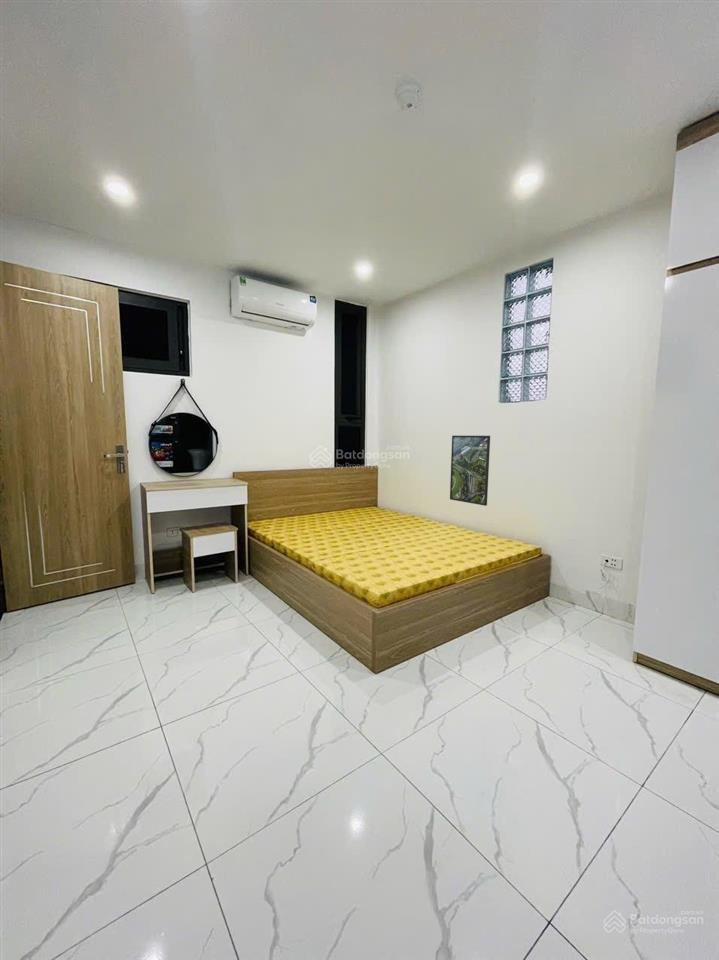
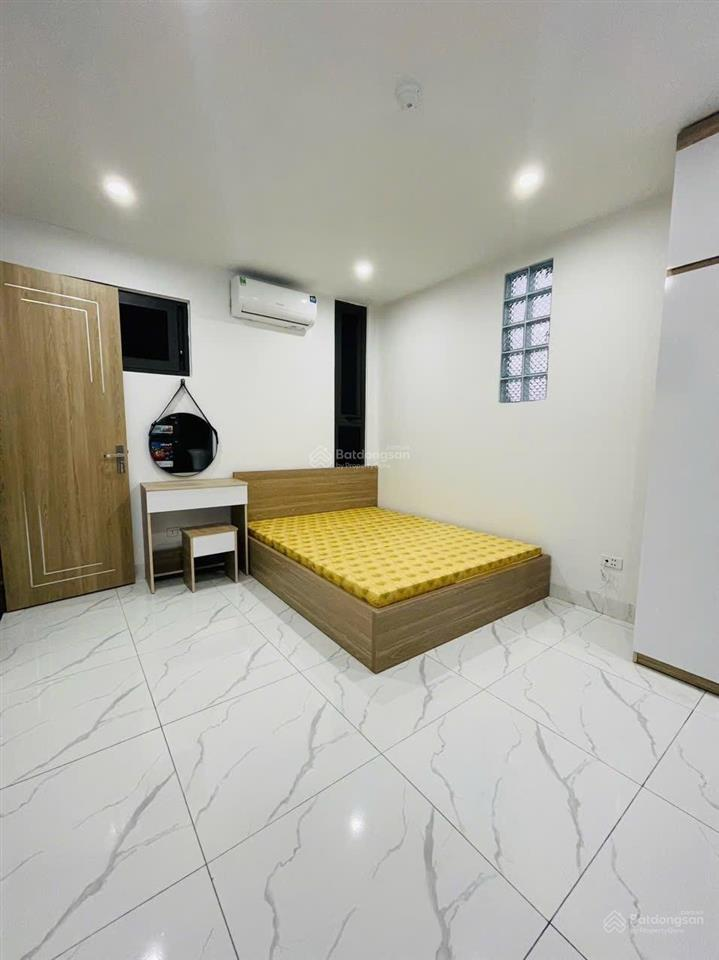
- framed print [449,435,491,507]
